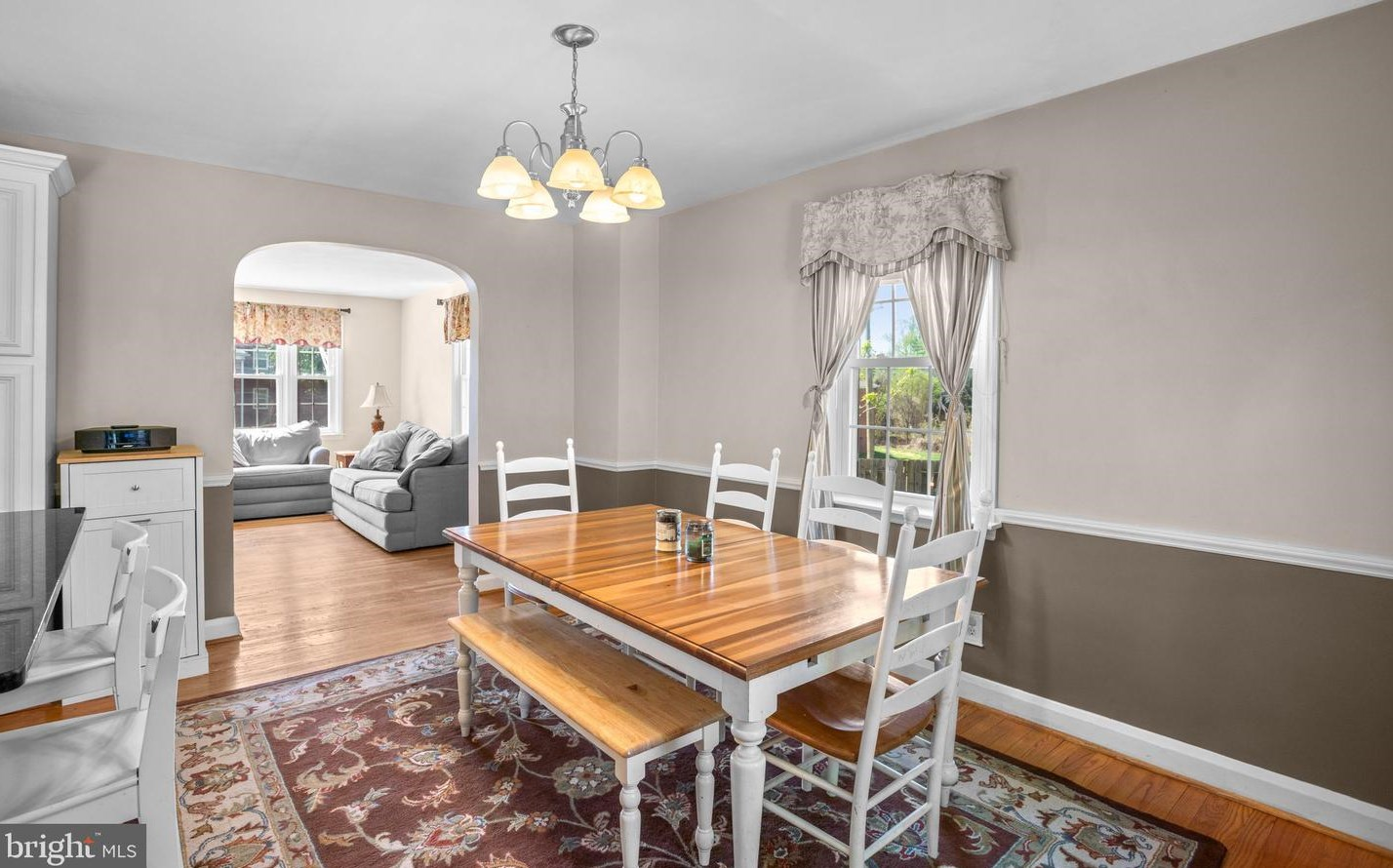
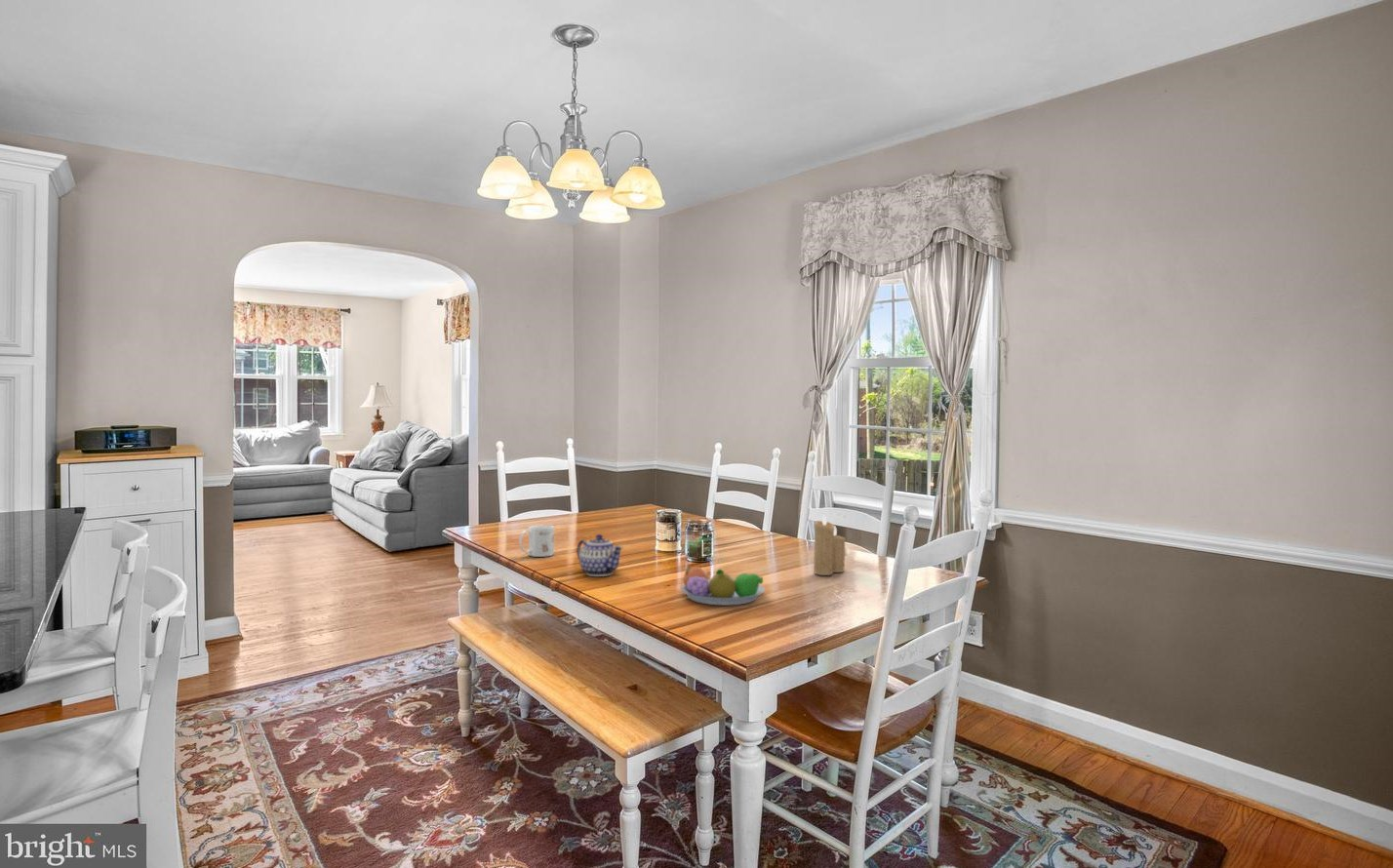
+ fruit bowl [679,566,766,606]
+ candle [813,514,847,576]
+ teapot [576,533,624,577]
+ mug [518,525,555,558]
